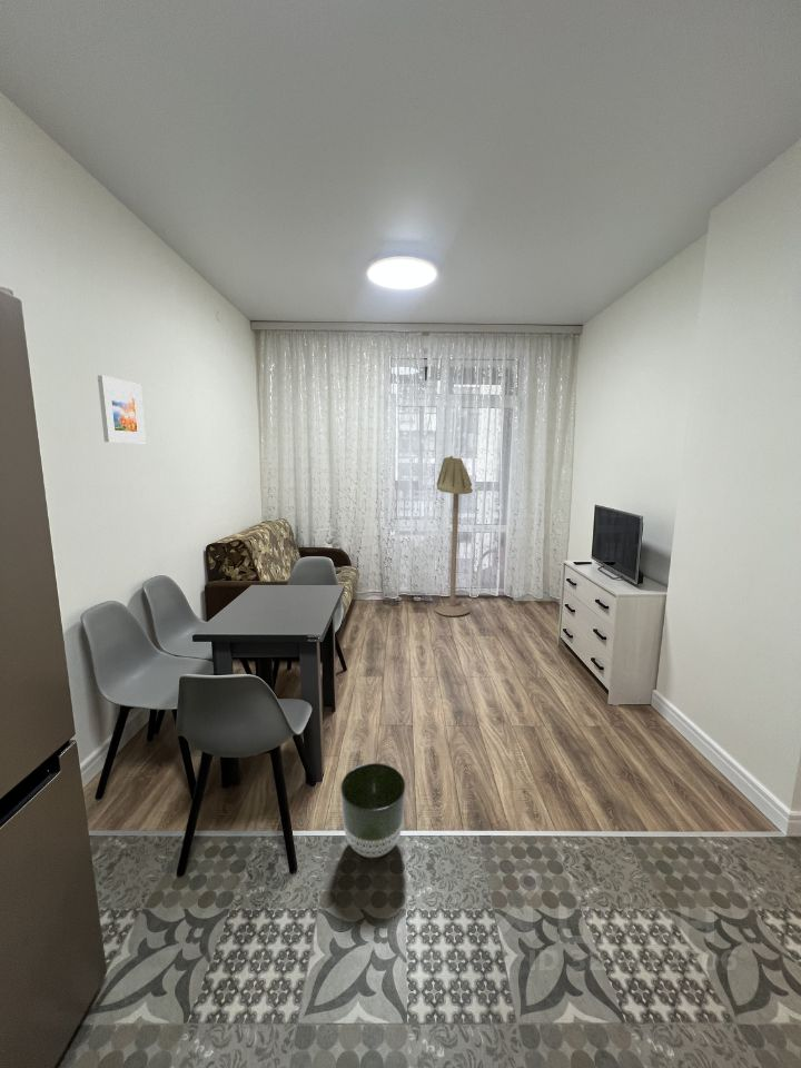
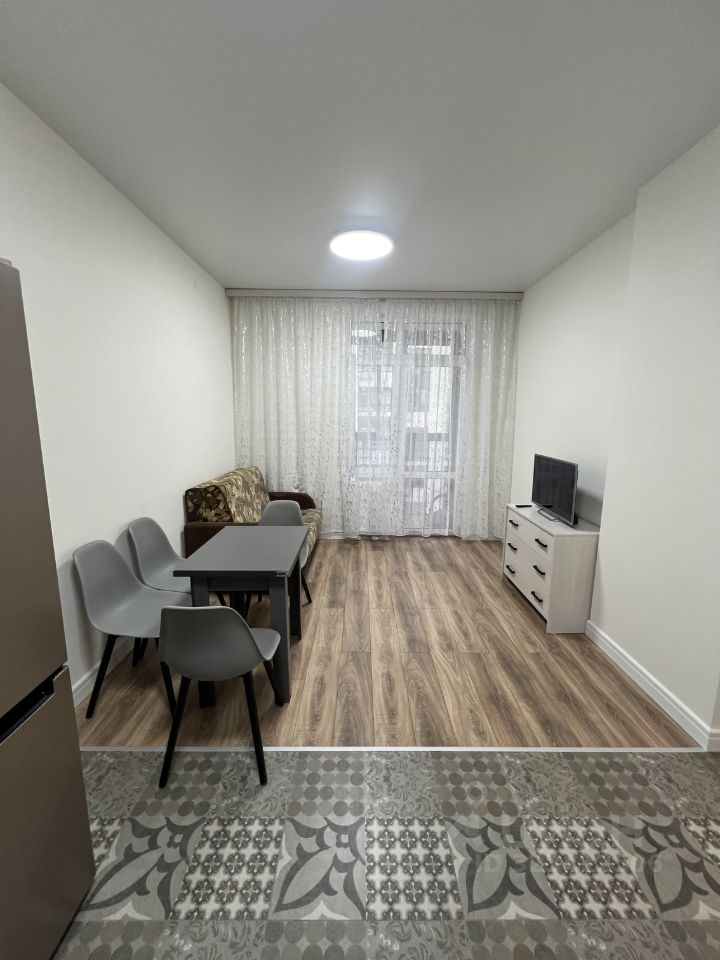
- floor lamp [434,455,474,617]
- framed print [97,374,147,444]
- planter [339,762,406,859]
